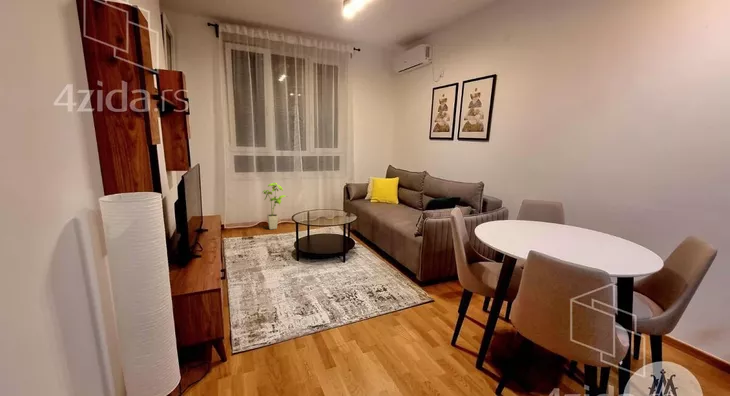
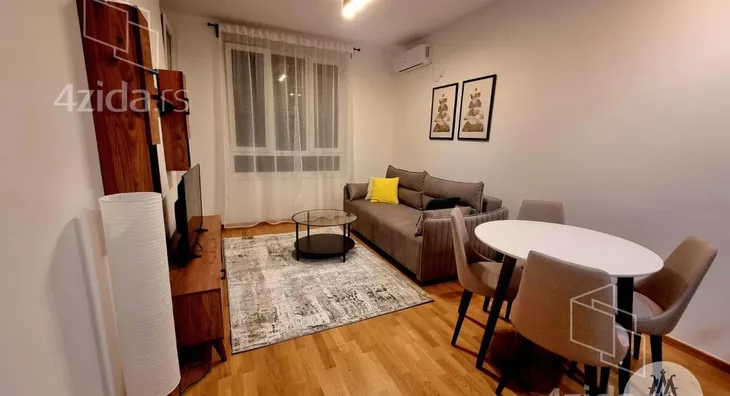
- house plant [261,182,288,230]
